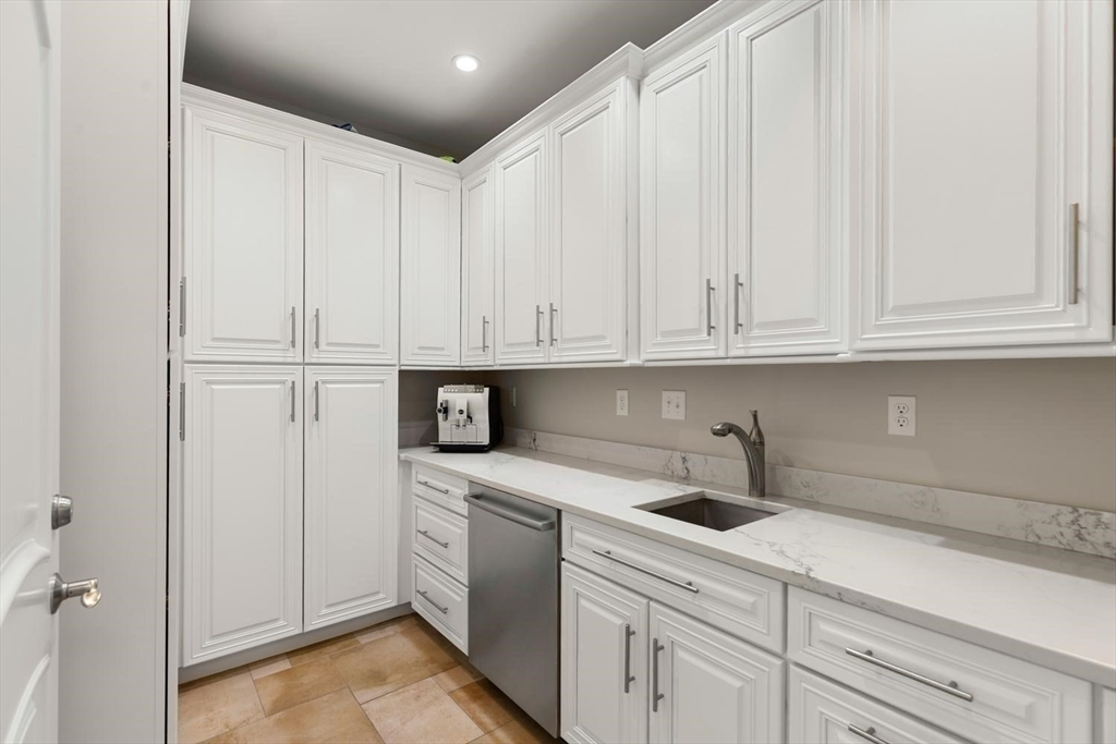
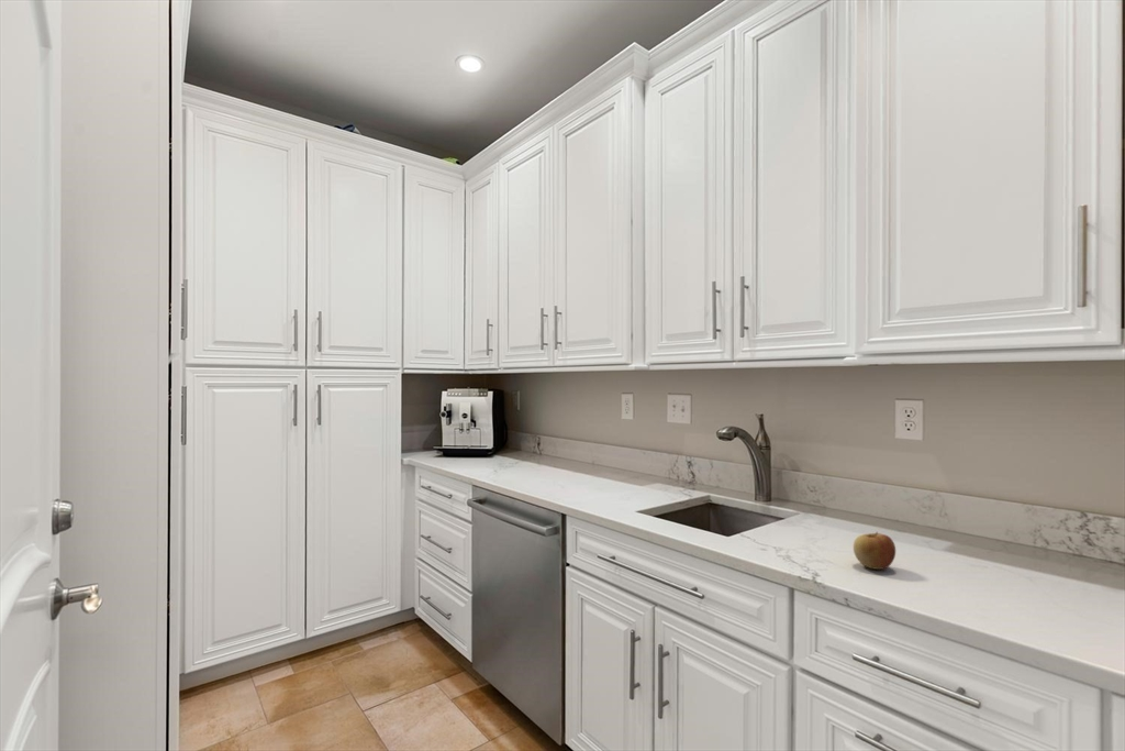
+ apple [853,531,896,571]
